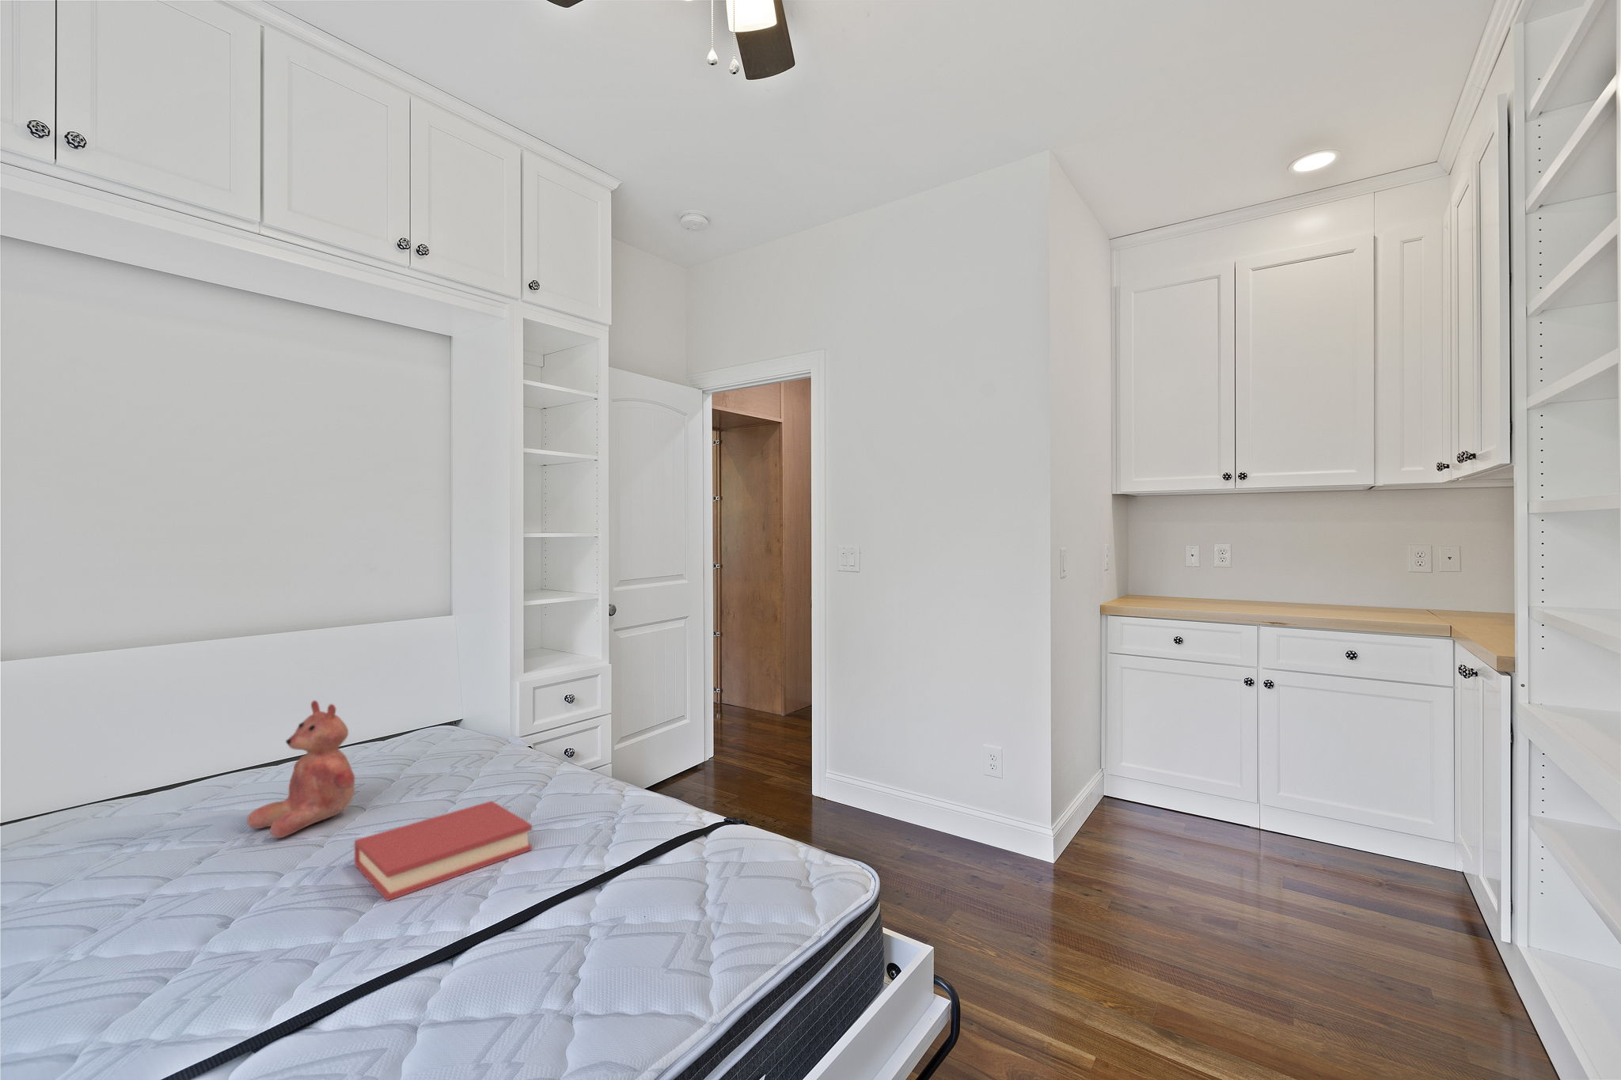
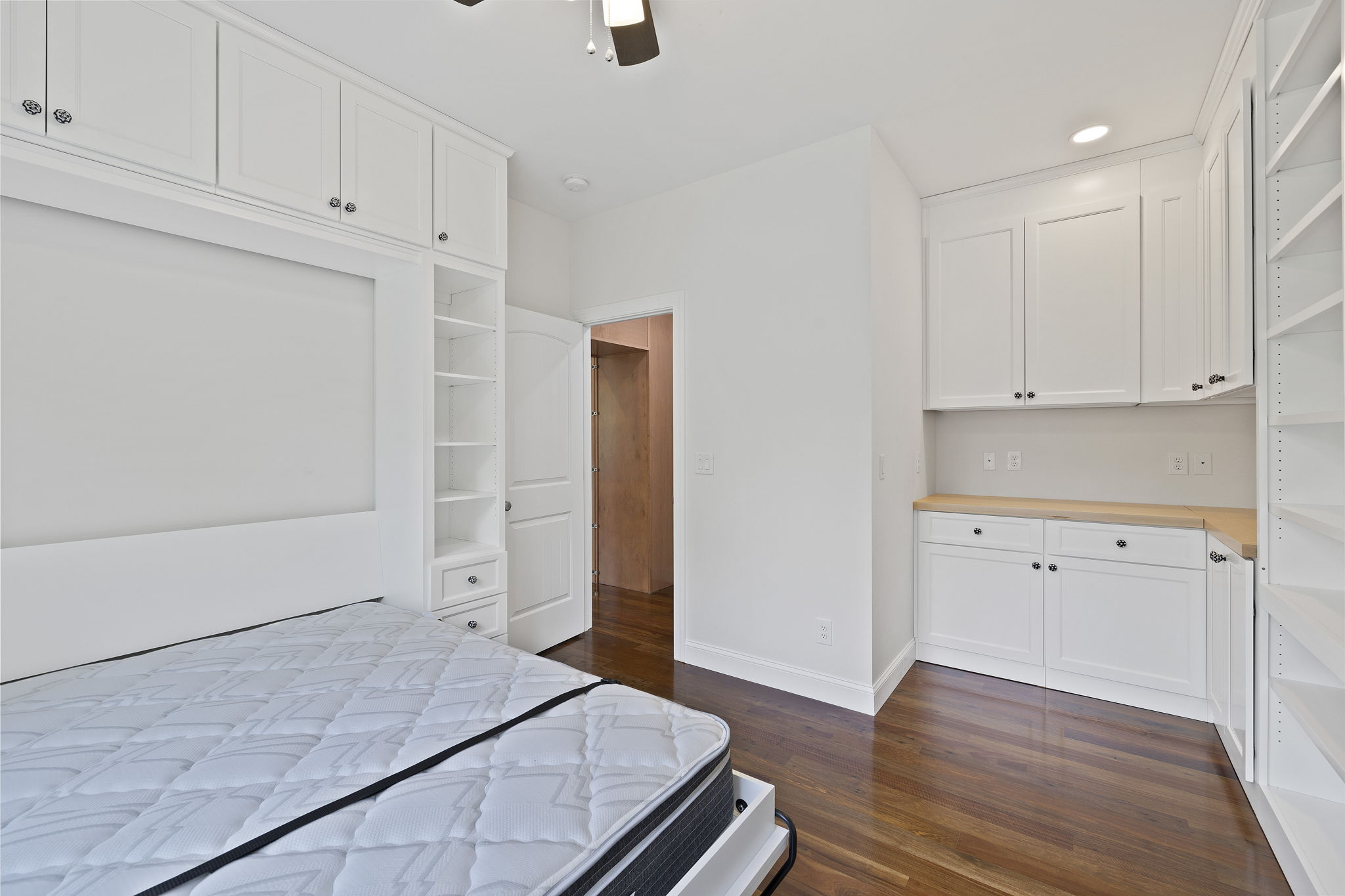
- teddy bear [246,699,356,839]
- hardback book [354,800,533,902]
